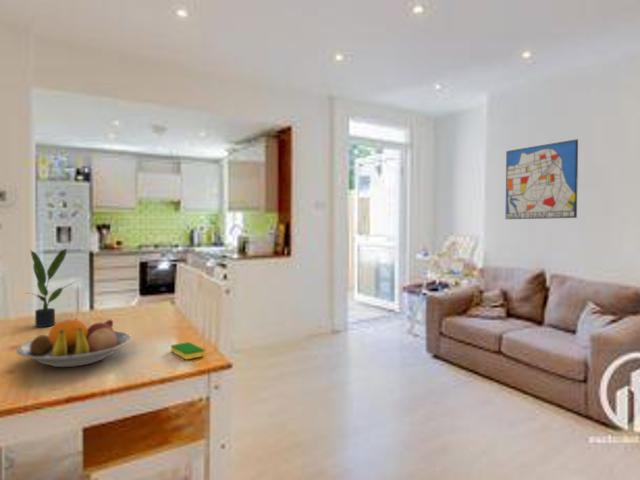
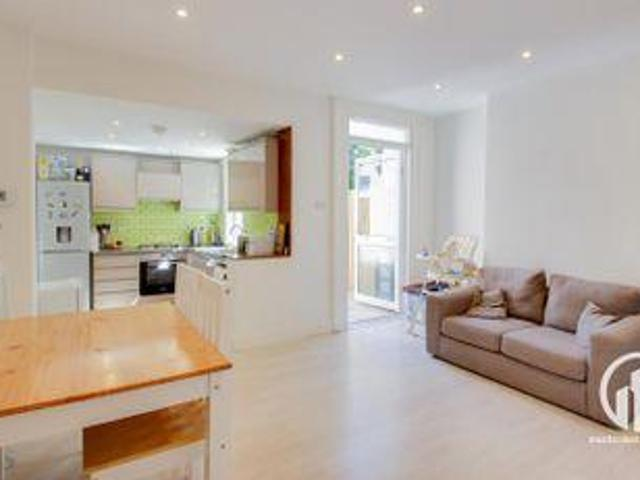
- wall art [505,138,579,220]
- dish sponge [170,341,206,361]
- fruit bowl [15,317,133,368]
- potted plant [23,247,79,328]
